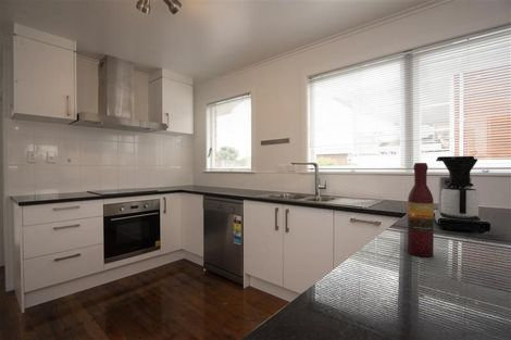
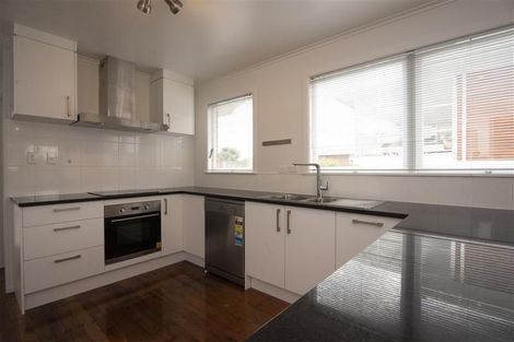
- coffee maker [434,155,491,235]
- wine bottle [407,162,435,259]
